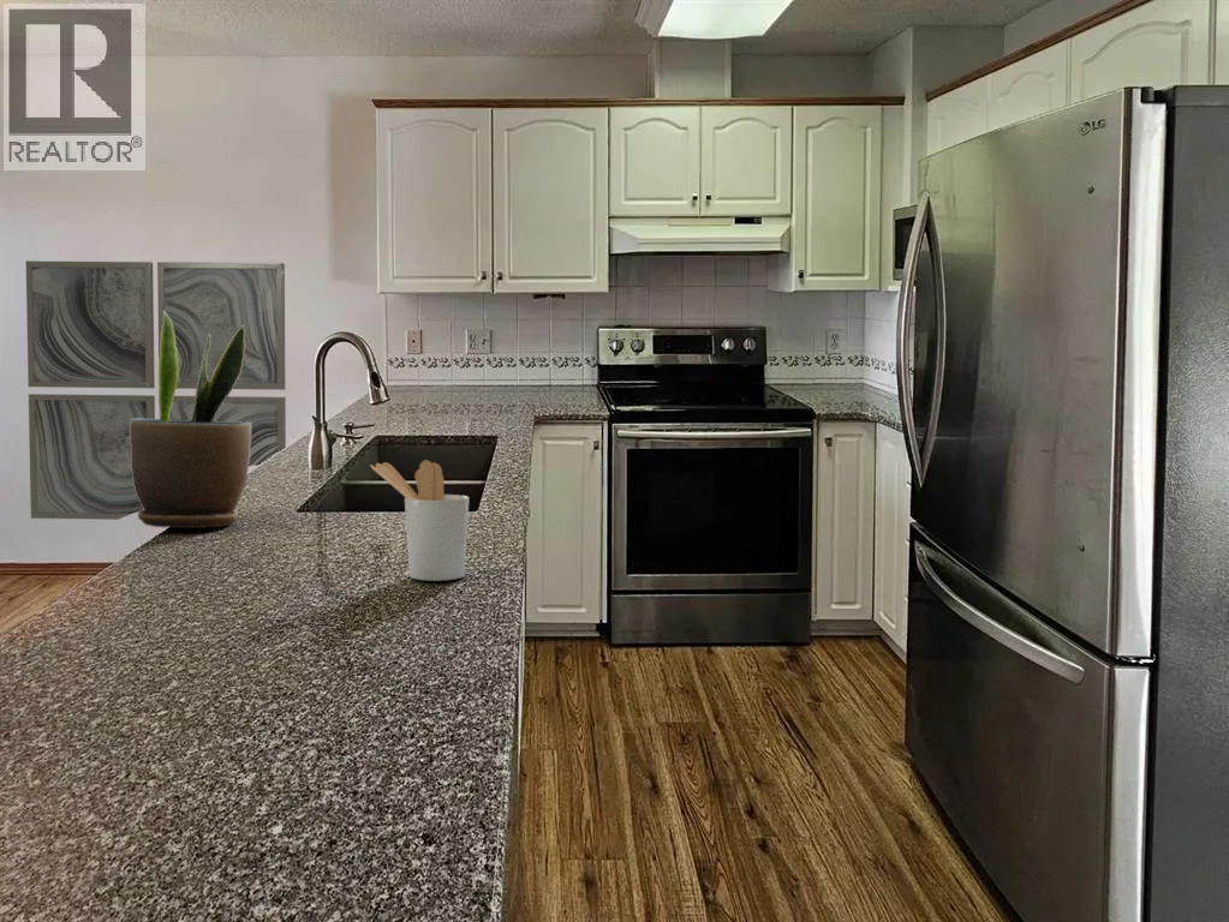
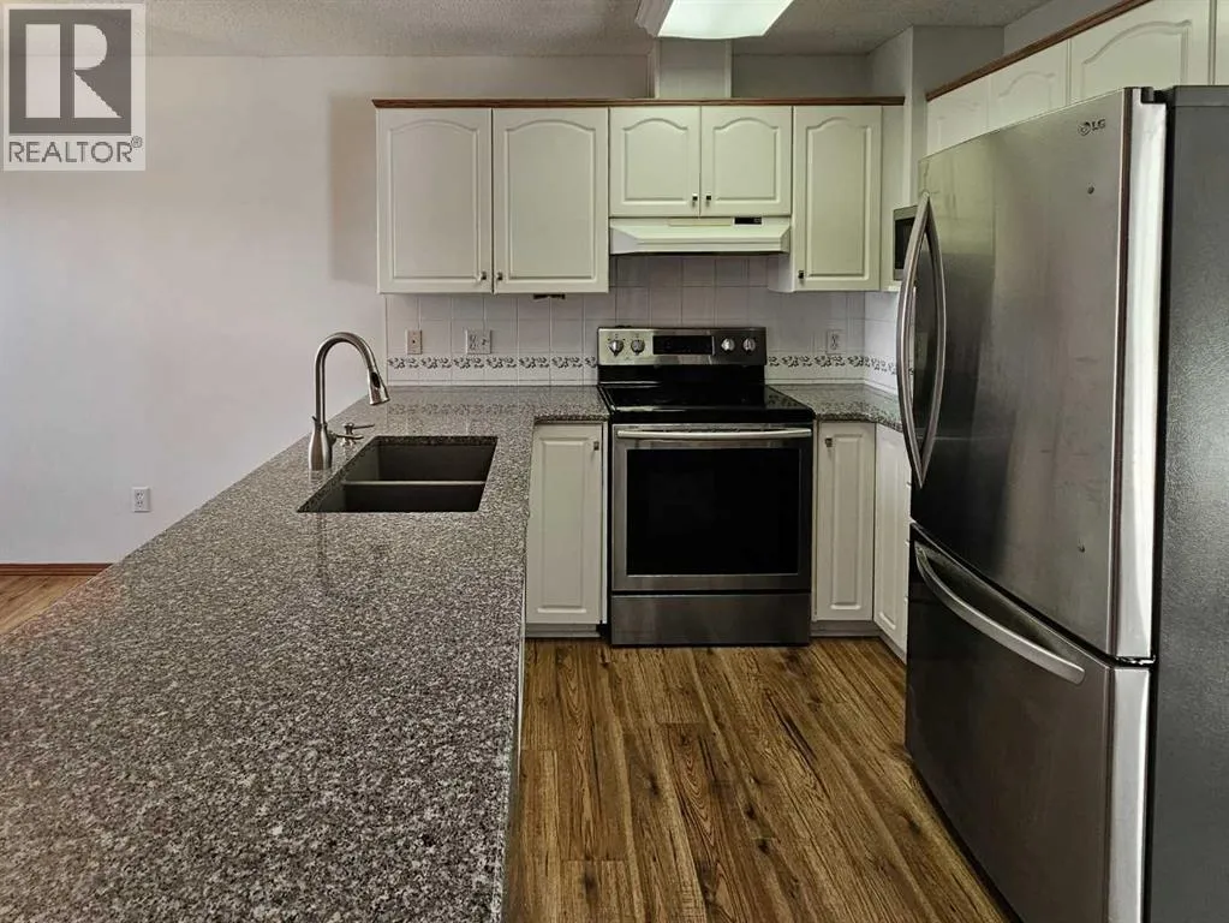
- wall art [25,259,287,521]
- potted plant [130,311,251,529]
- utensil holder [369,460,470,582]
